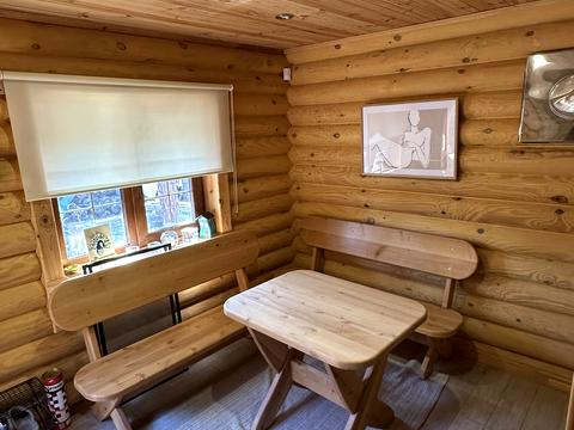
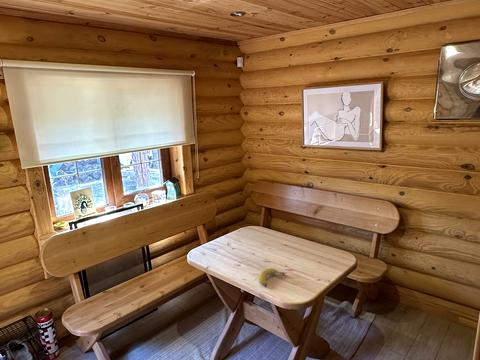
+ fruit [258,267,286,287]
